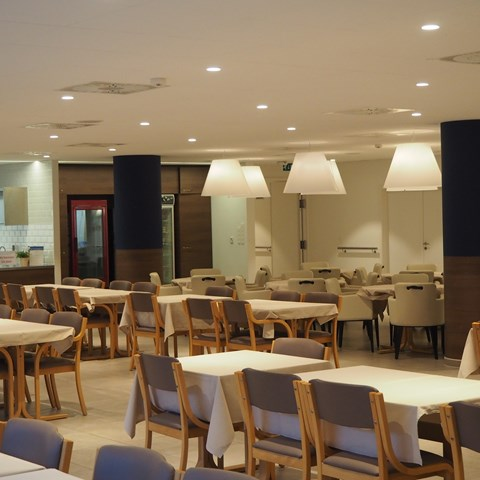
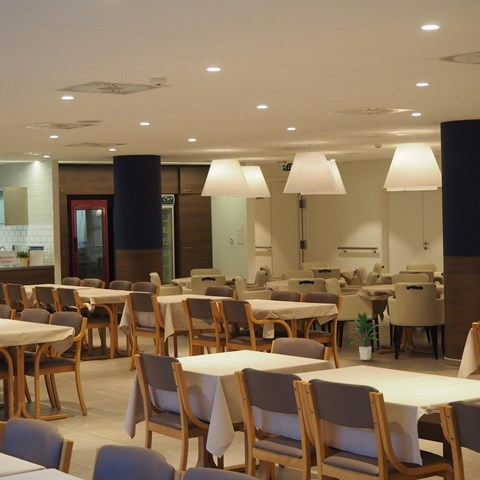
+ indoor plant [347,311,383,361]
